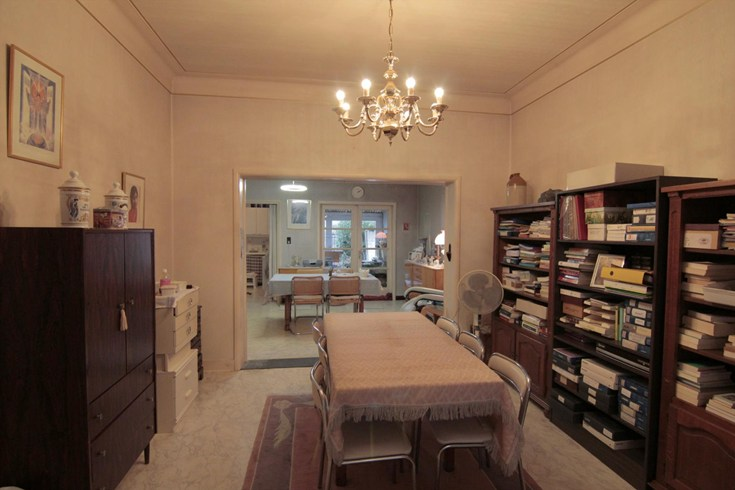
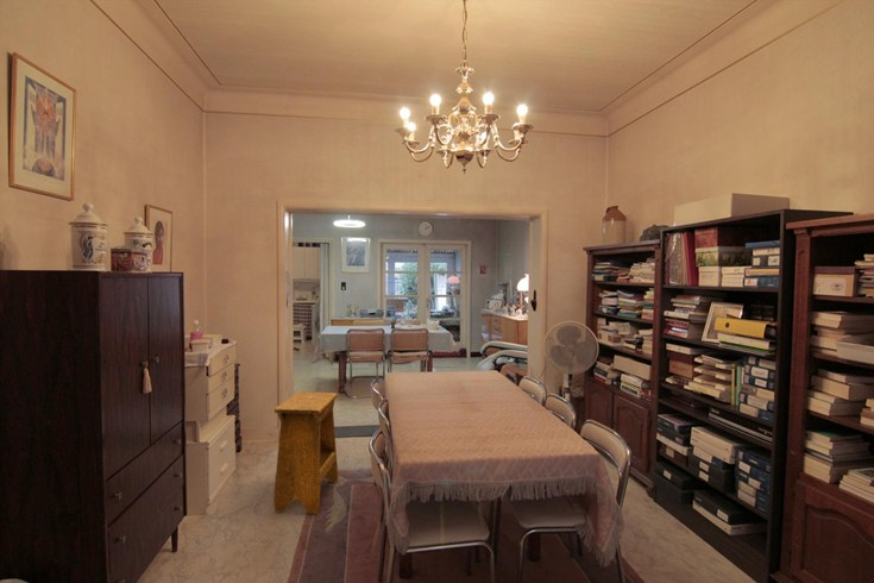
+ stool [272,390,339,515]
